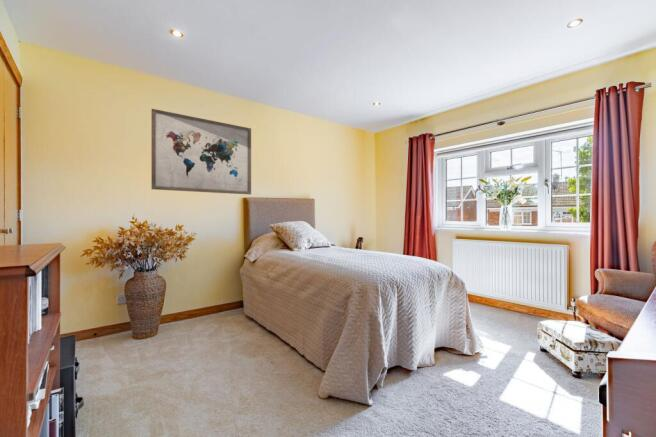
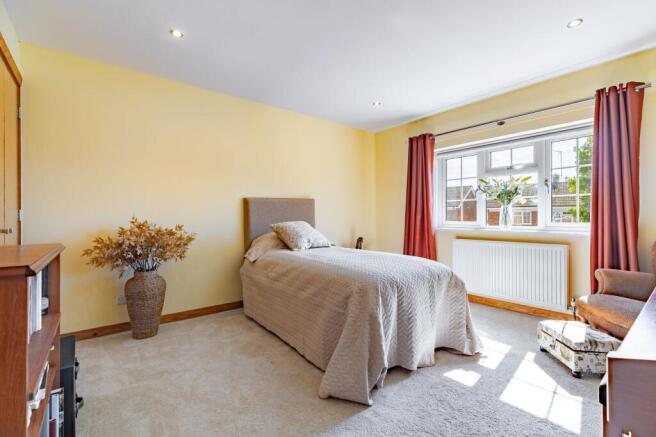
- wall art [150,108,252,196]
